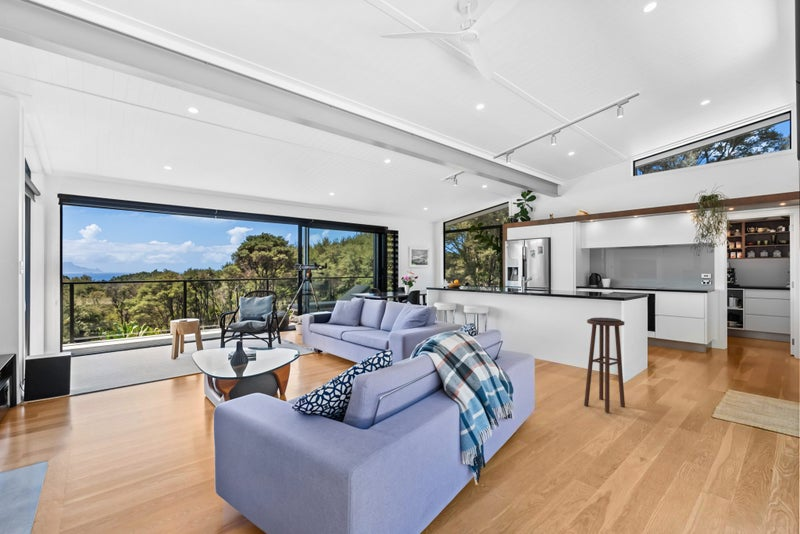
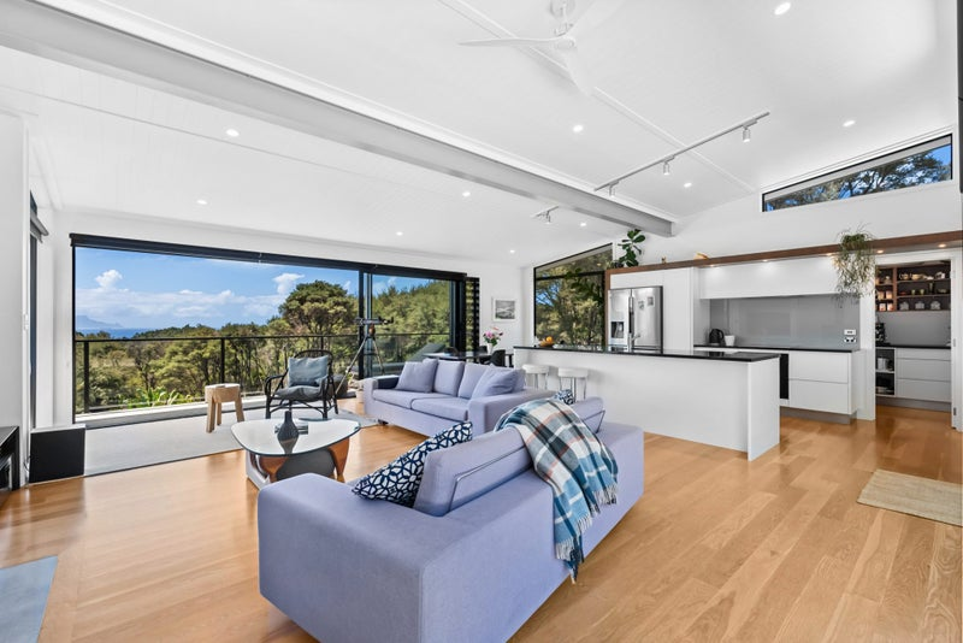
- stool [583,316,626,413]
